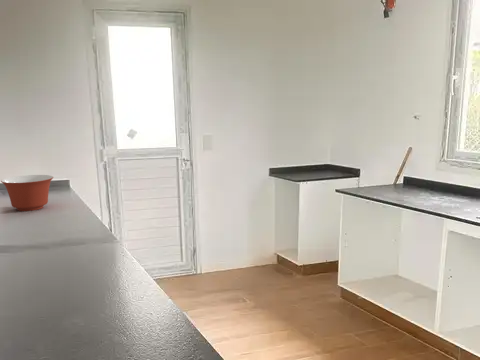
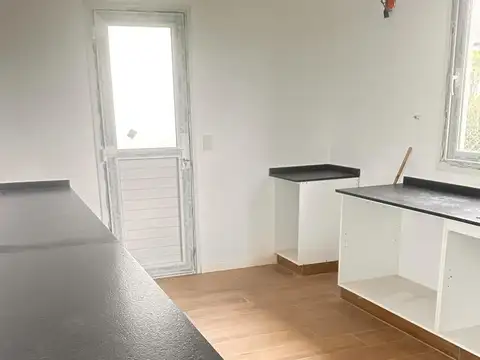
- mixing bowl [0,174,54,212]
